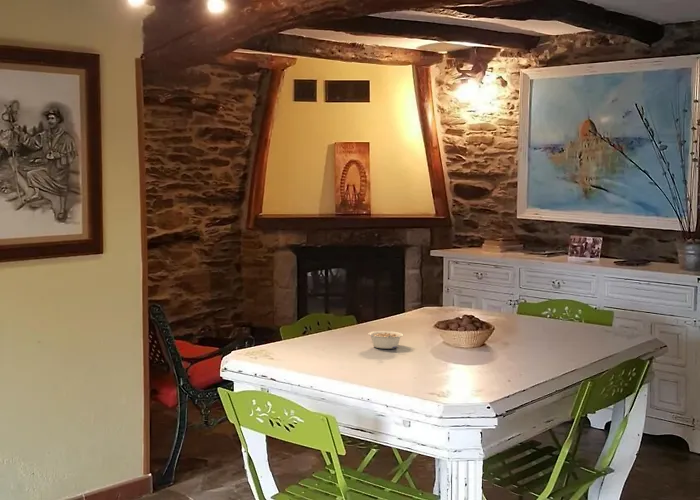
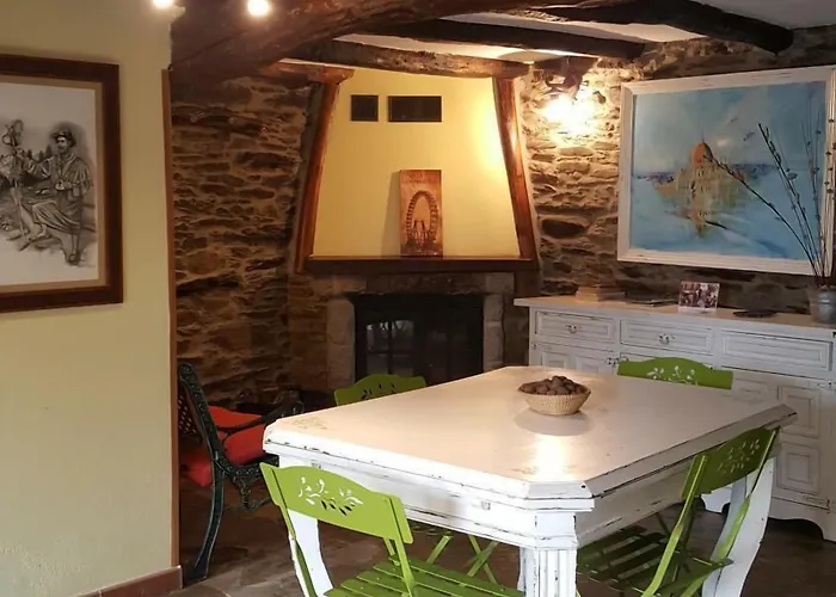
- legume [367,330,404,350]
